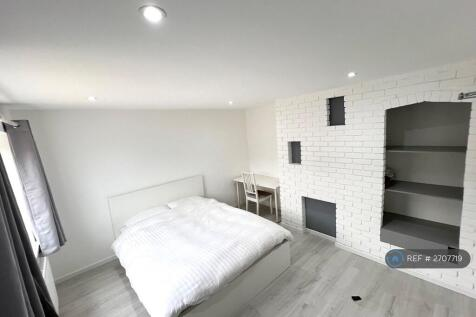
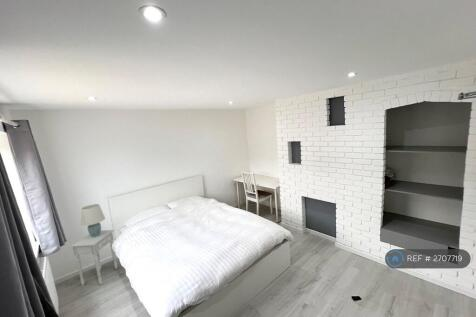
+ table lamp [80,203,106,237]
+ nightstand [70,229,118,287]
